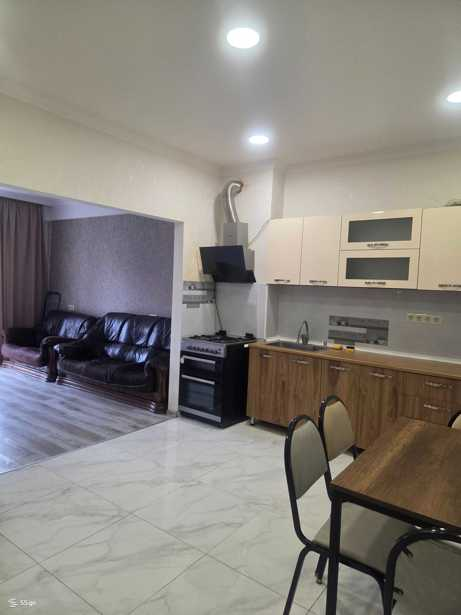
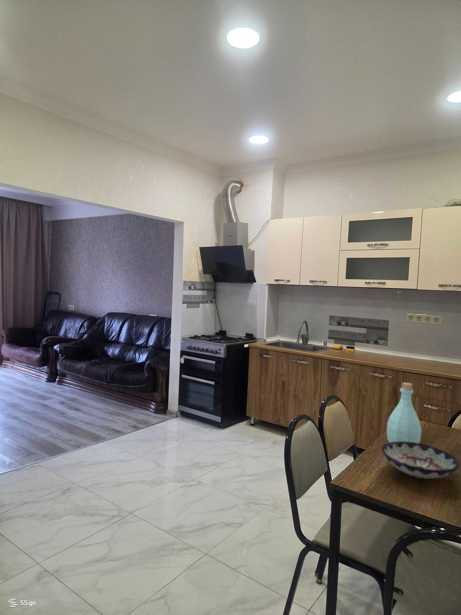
+ bowl [380,441,461,481]
+ bottle [386,382,422,444]
